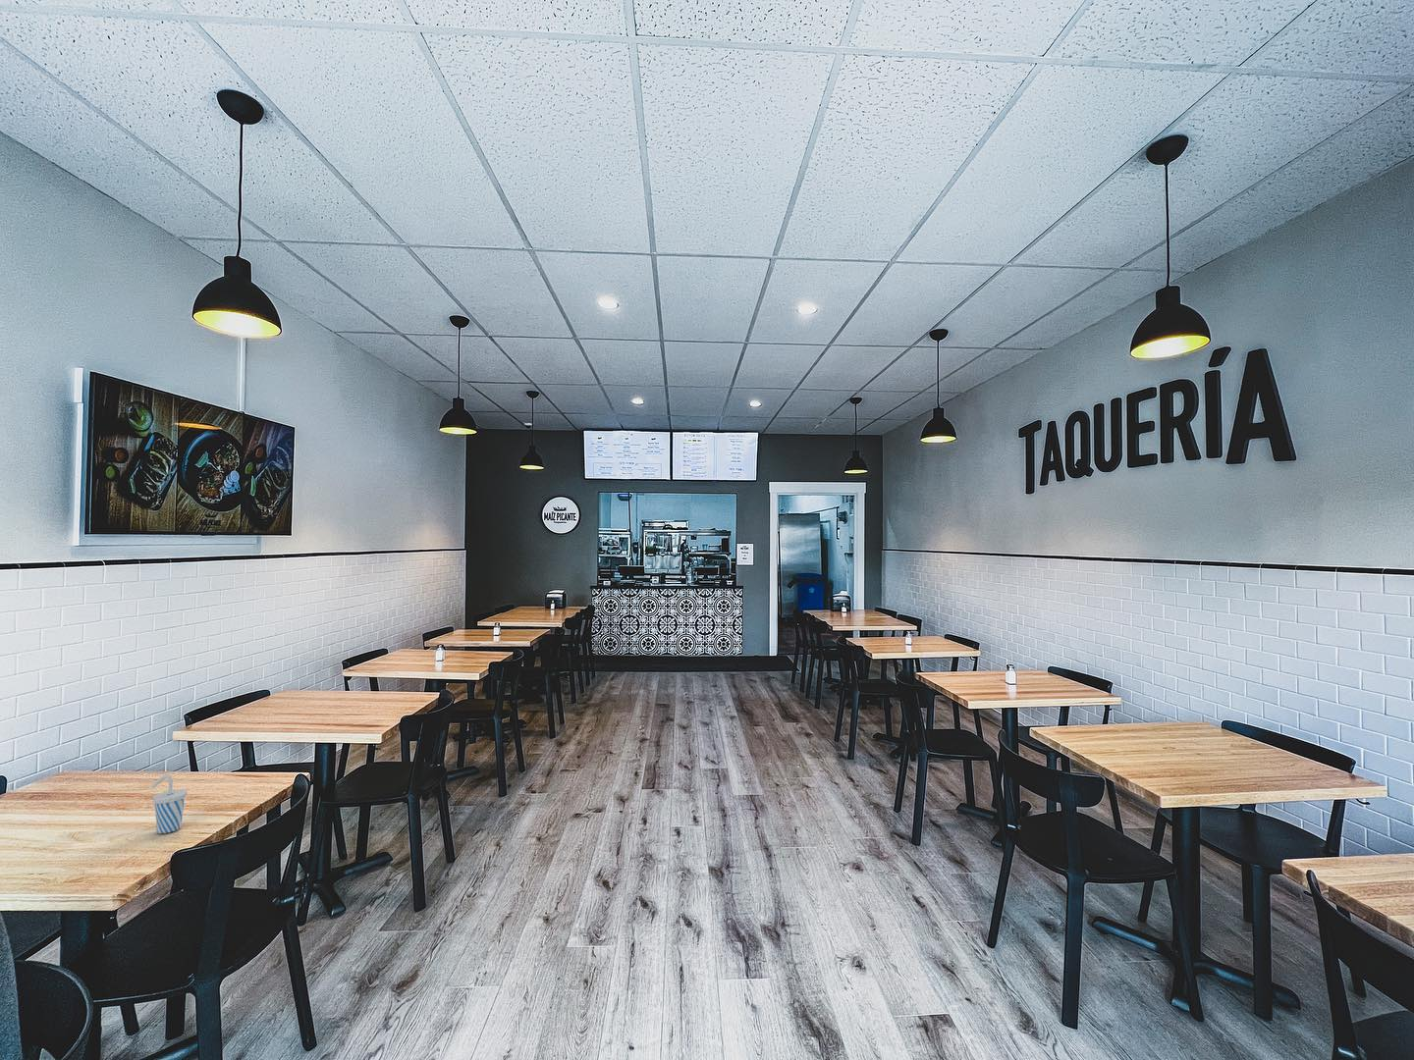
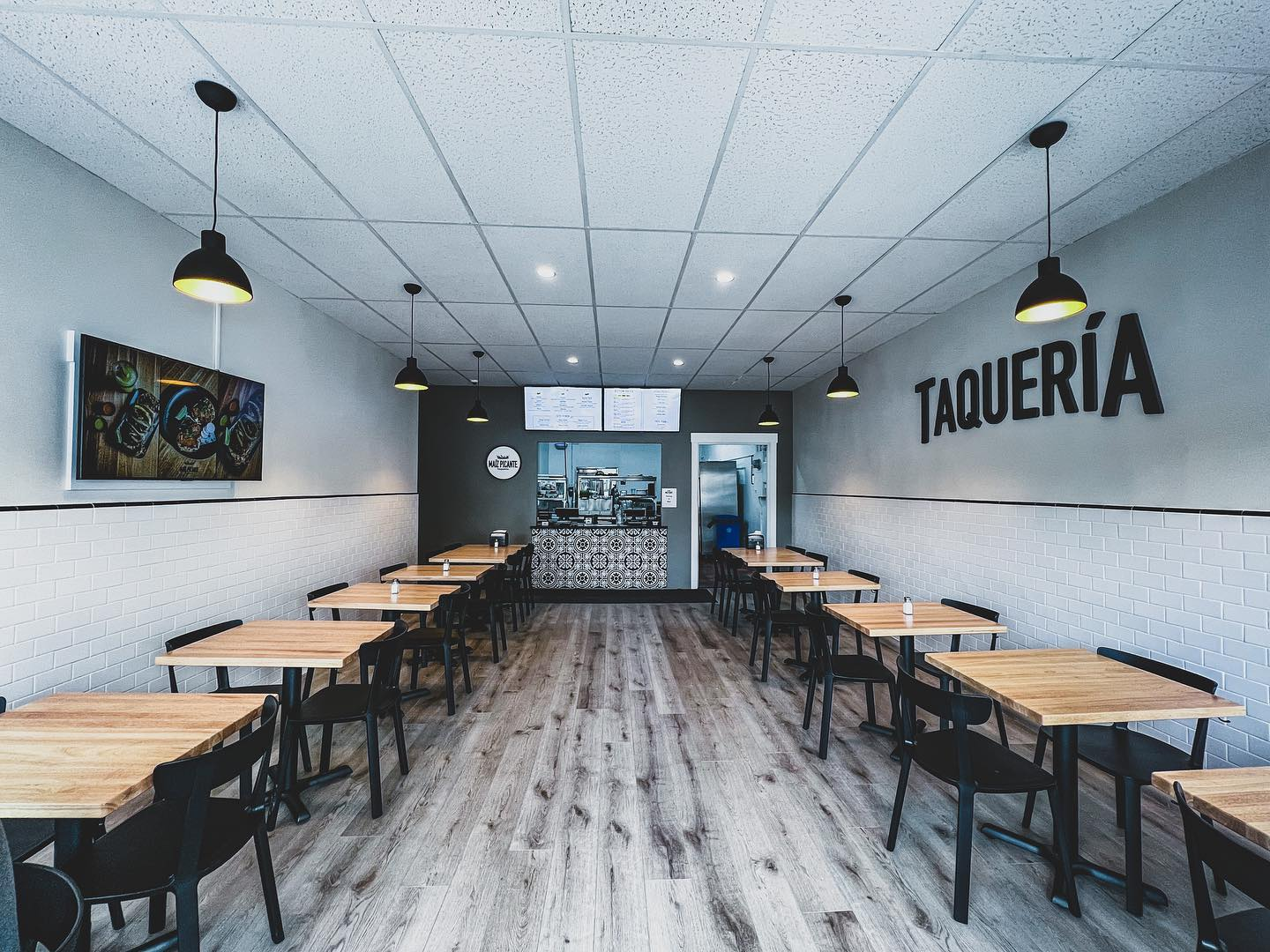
- cup [150,774,188,834]
